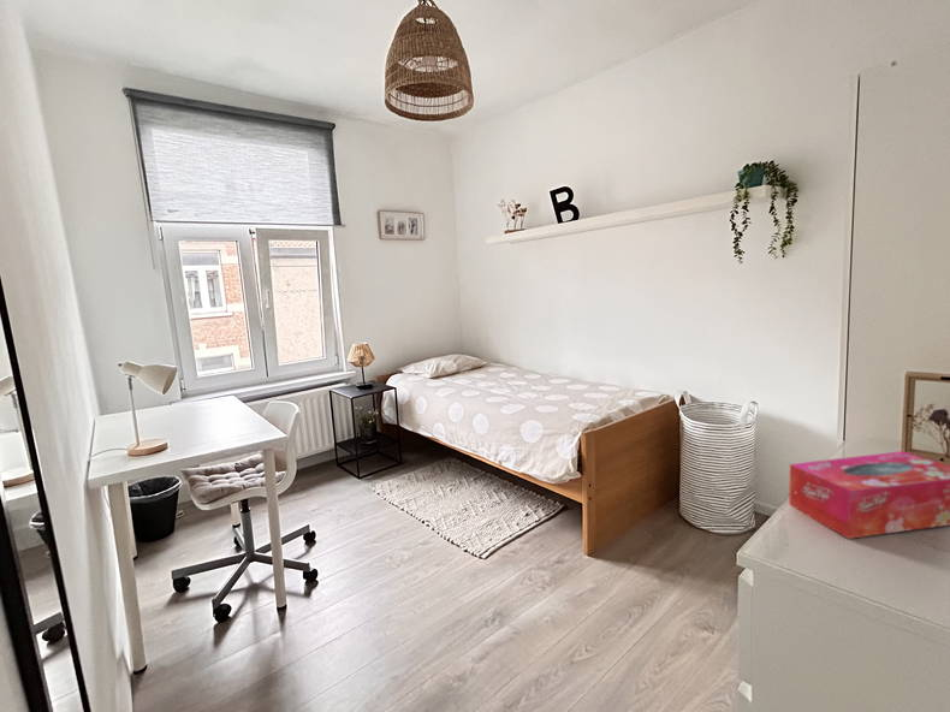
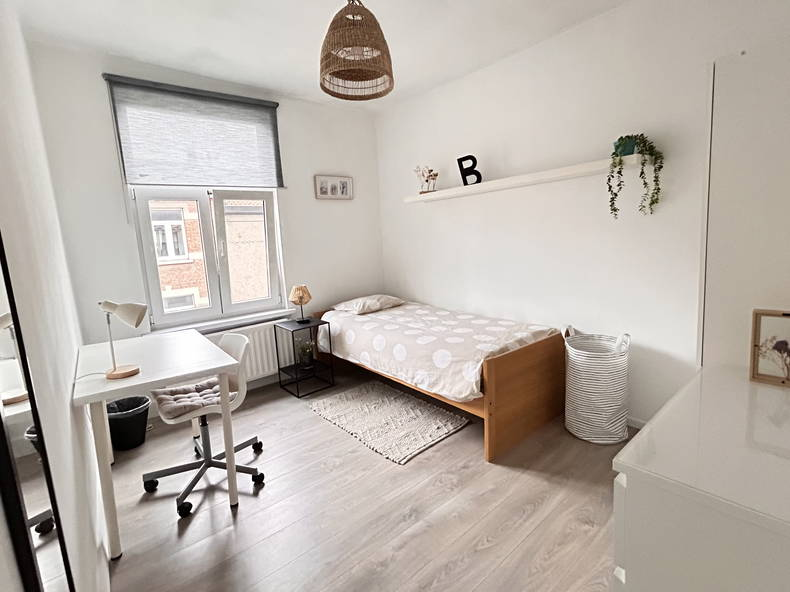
- tissue box [788,450,950,540]
